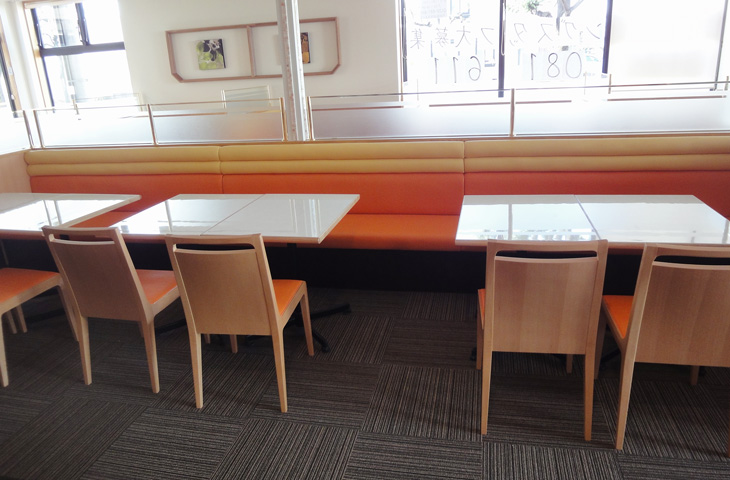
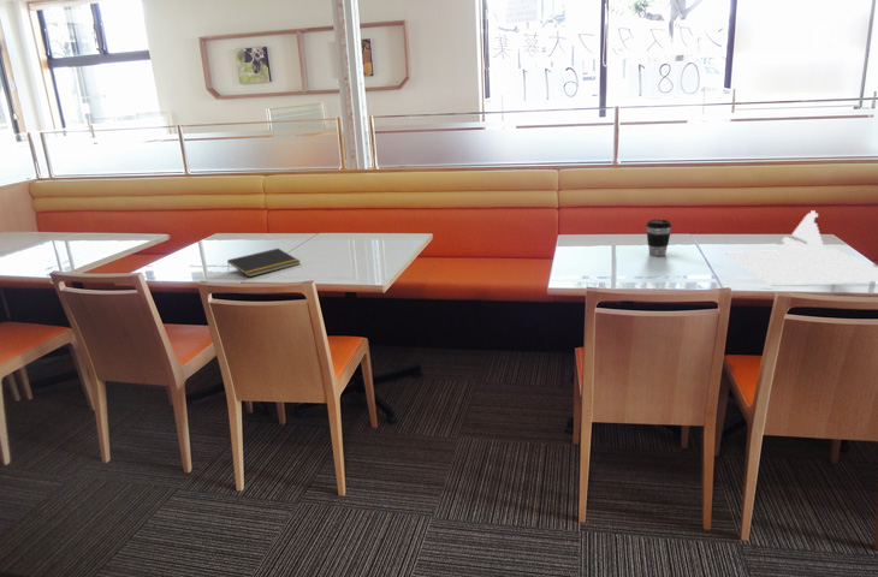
+ napkin [724,209,878,286]
+ notepad [226,248,302,278]
+ coffee cup [645,219,672,257]
